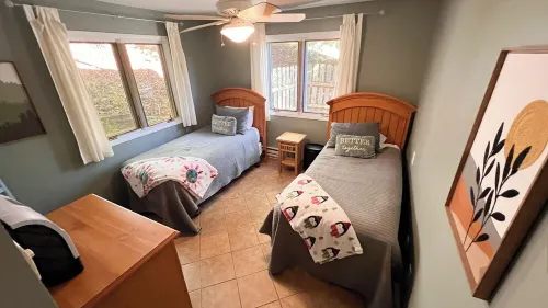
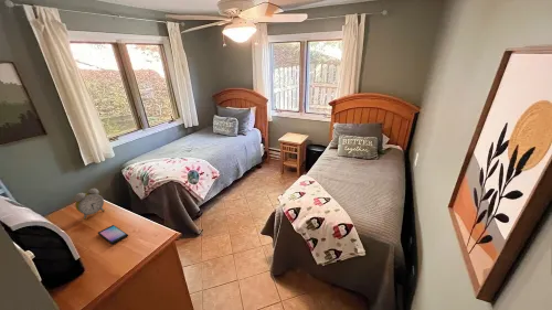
+ alarm clock [74,188,106,221]
+ smartphone [97,224,129,246]
